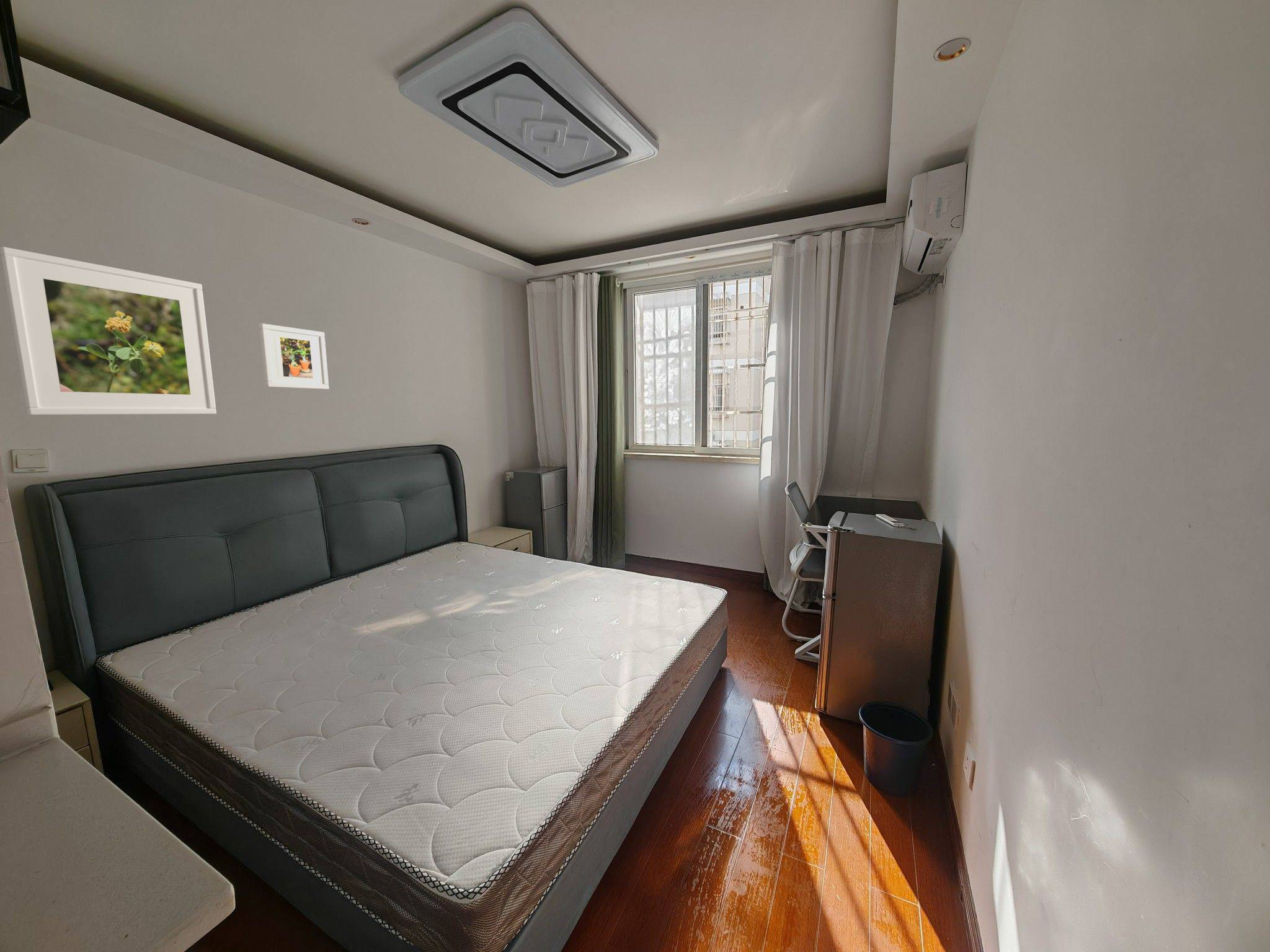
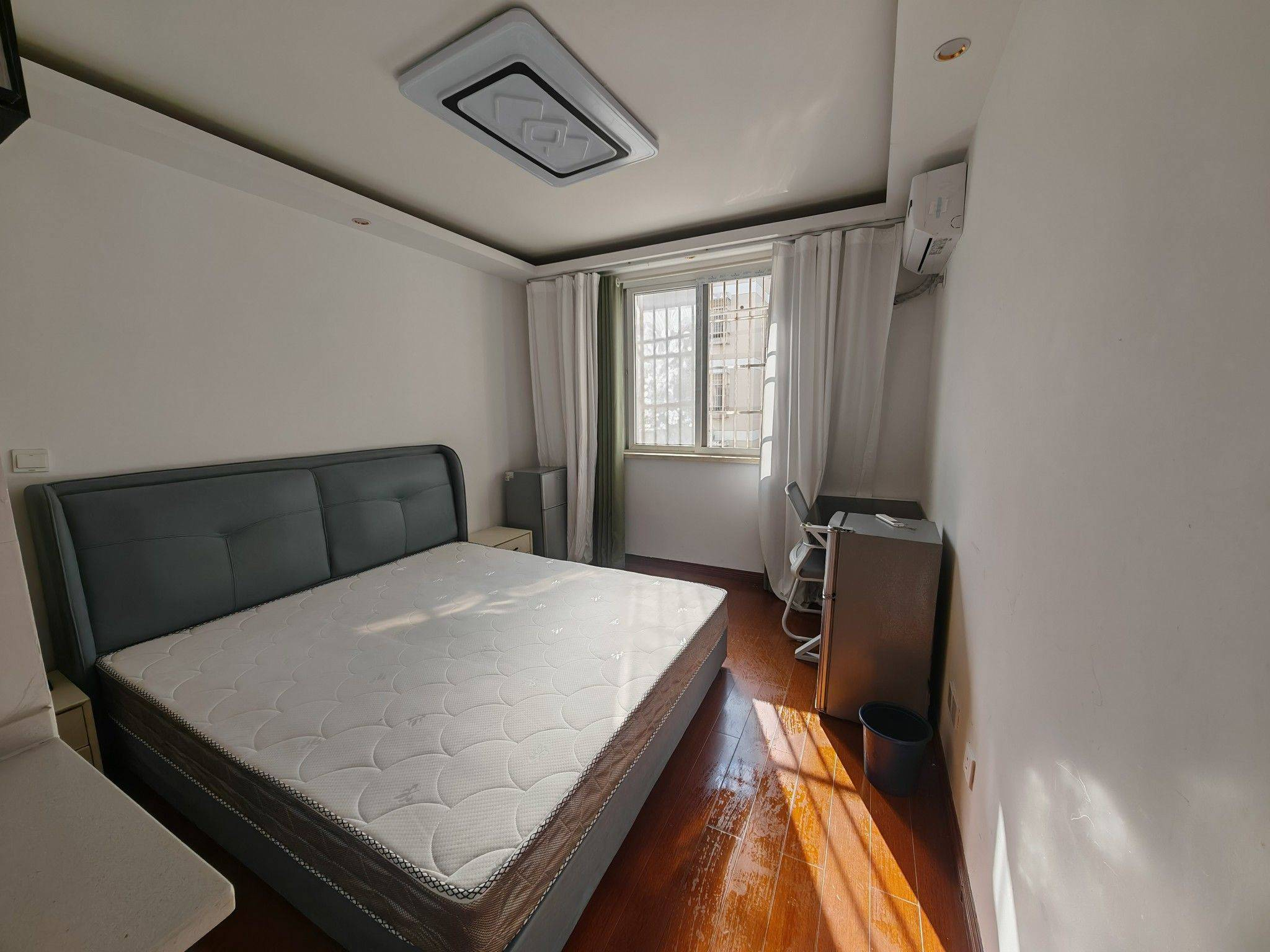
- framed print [259,323,330,390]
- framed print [0,246,217,415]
